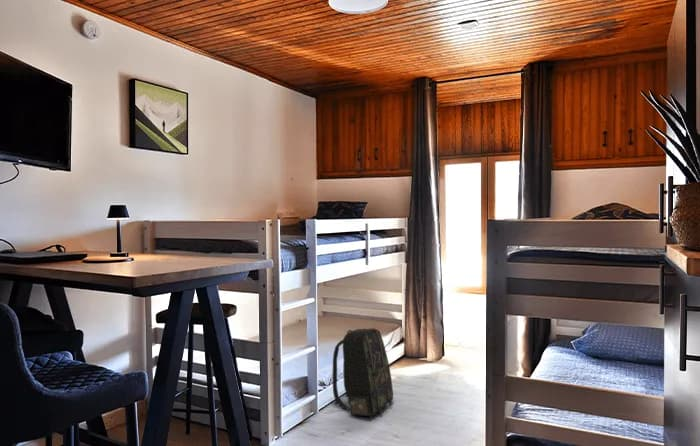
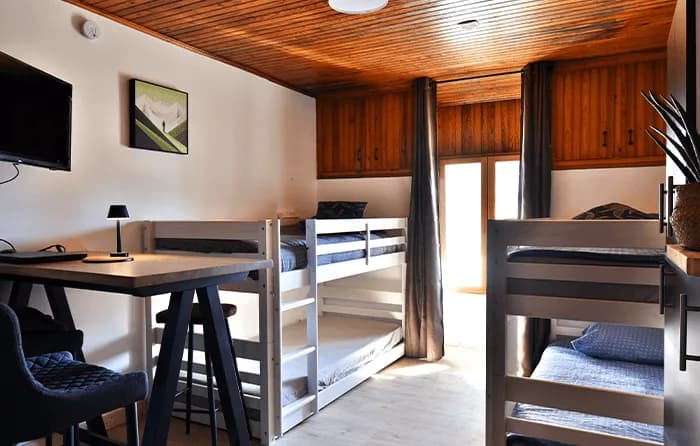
- backpack [332,327,394,422]
